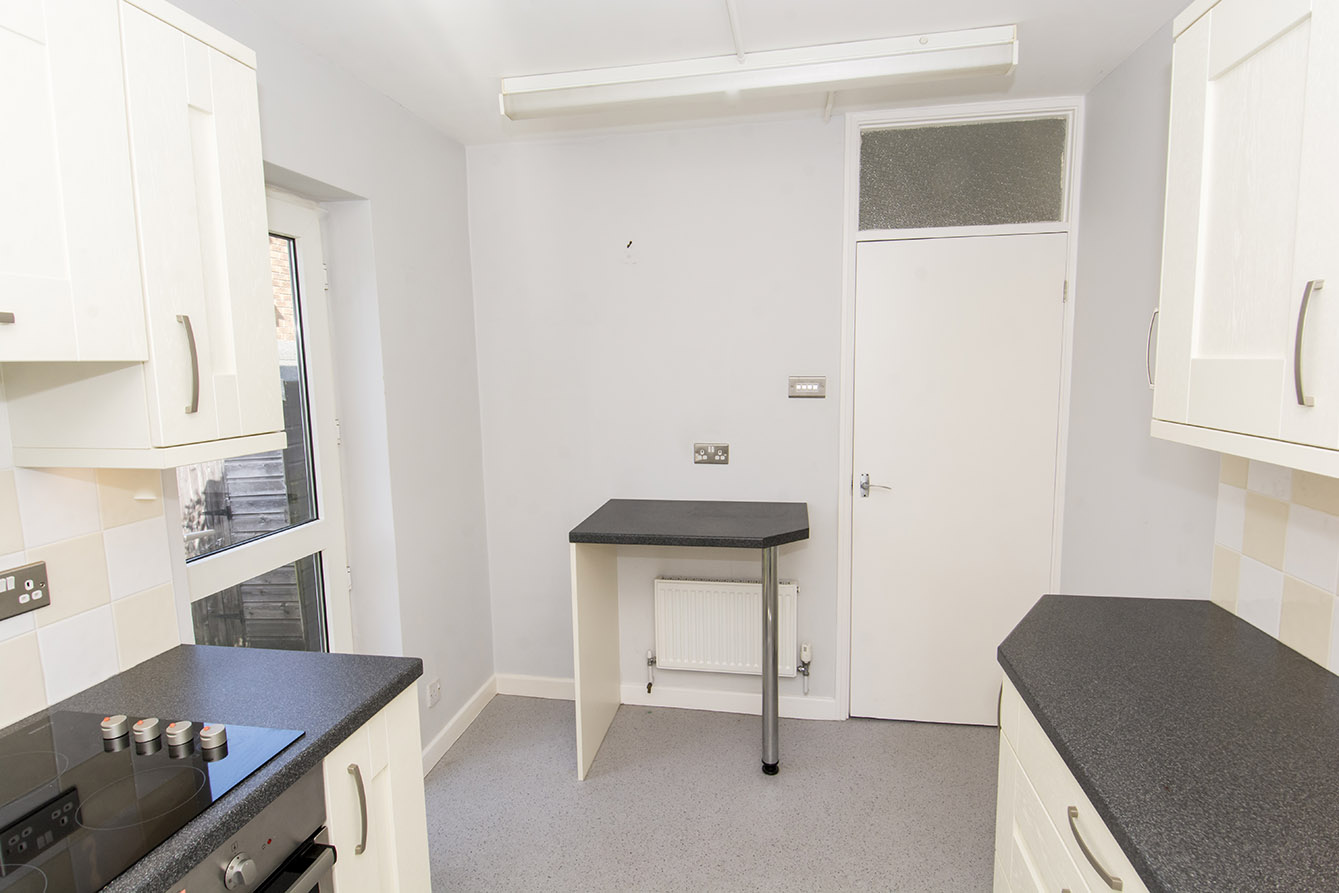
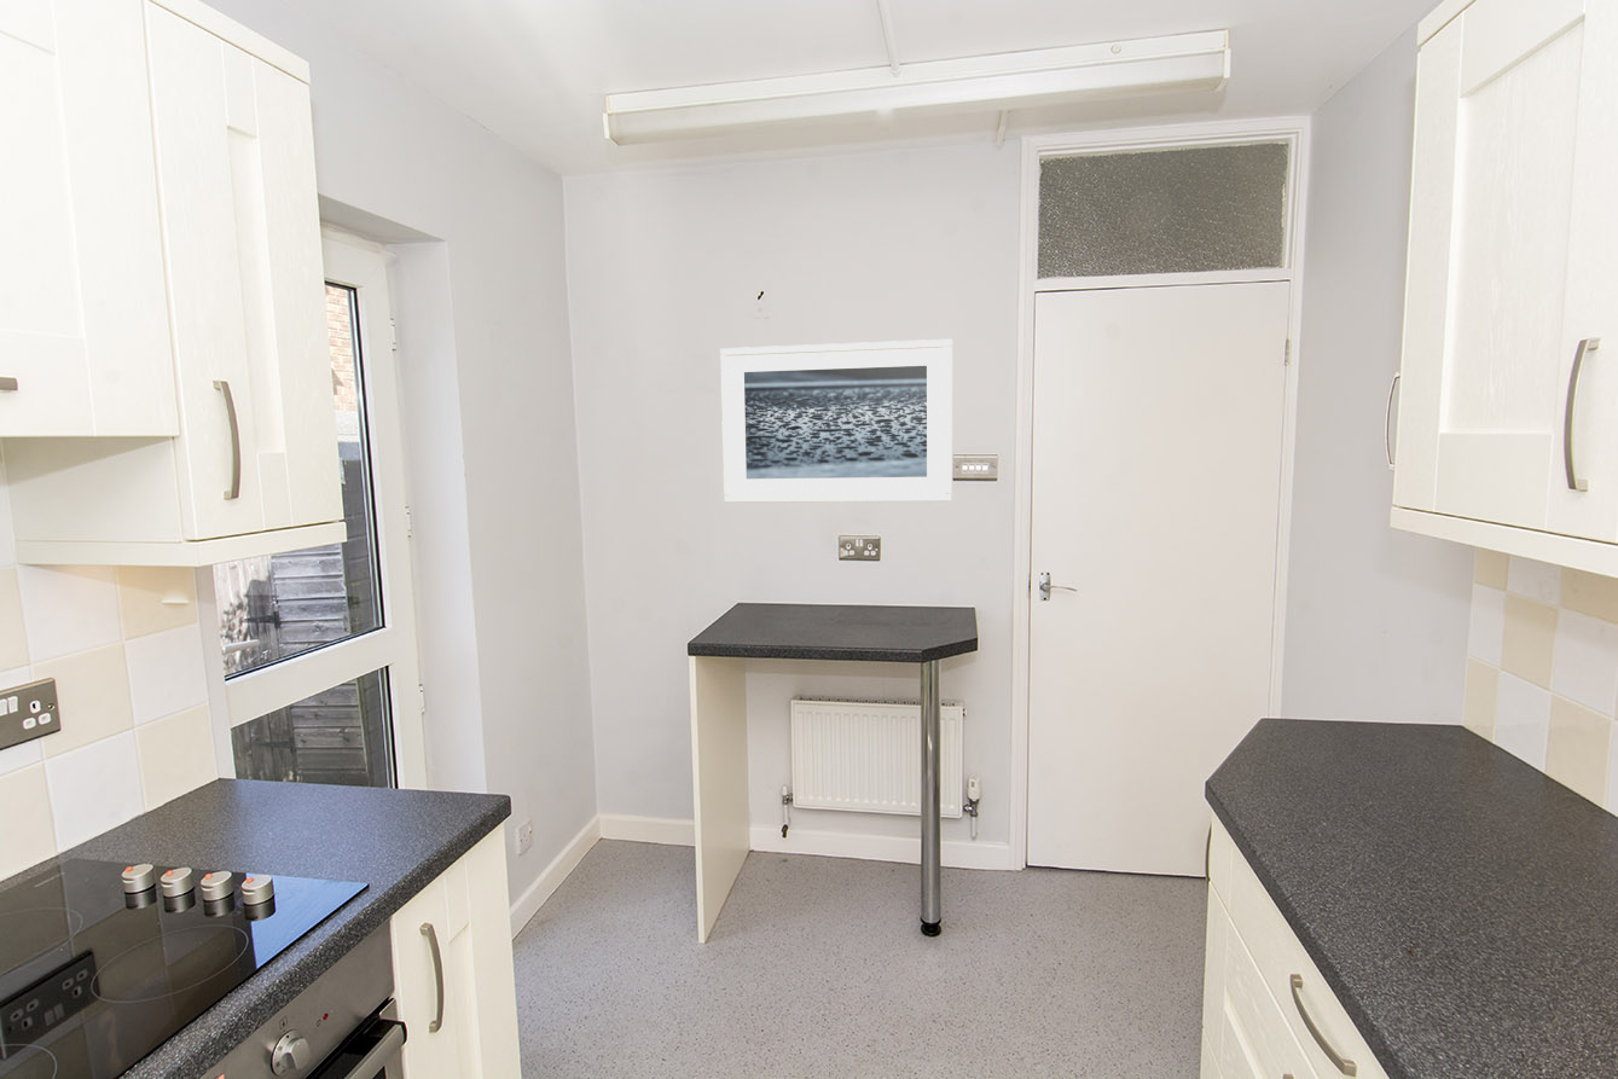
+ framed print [719,338,953,504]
